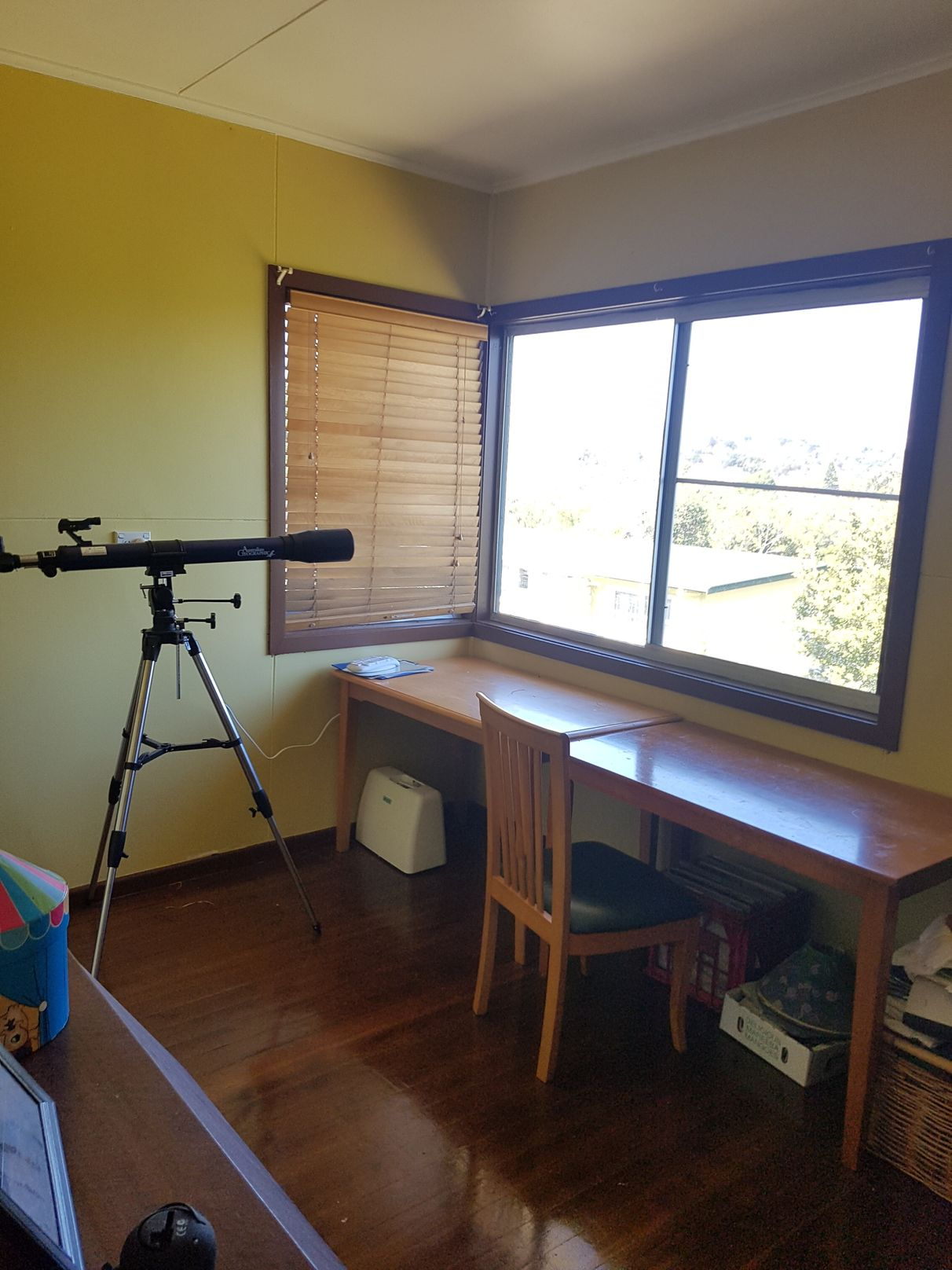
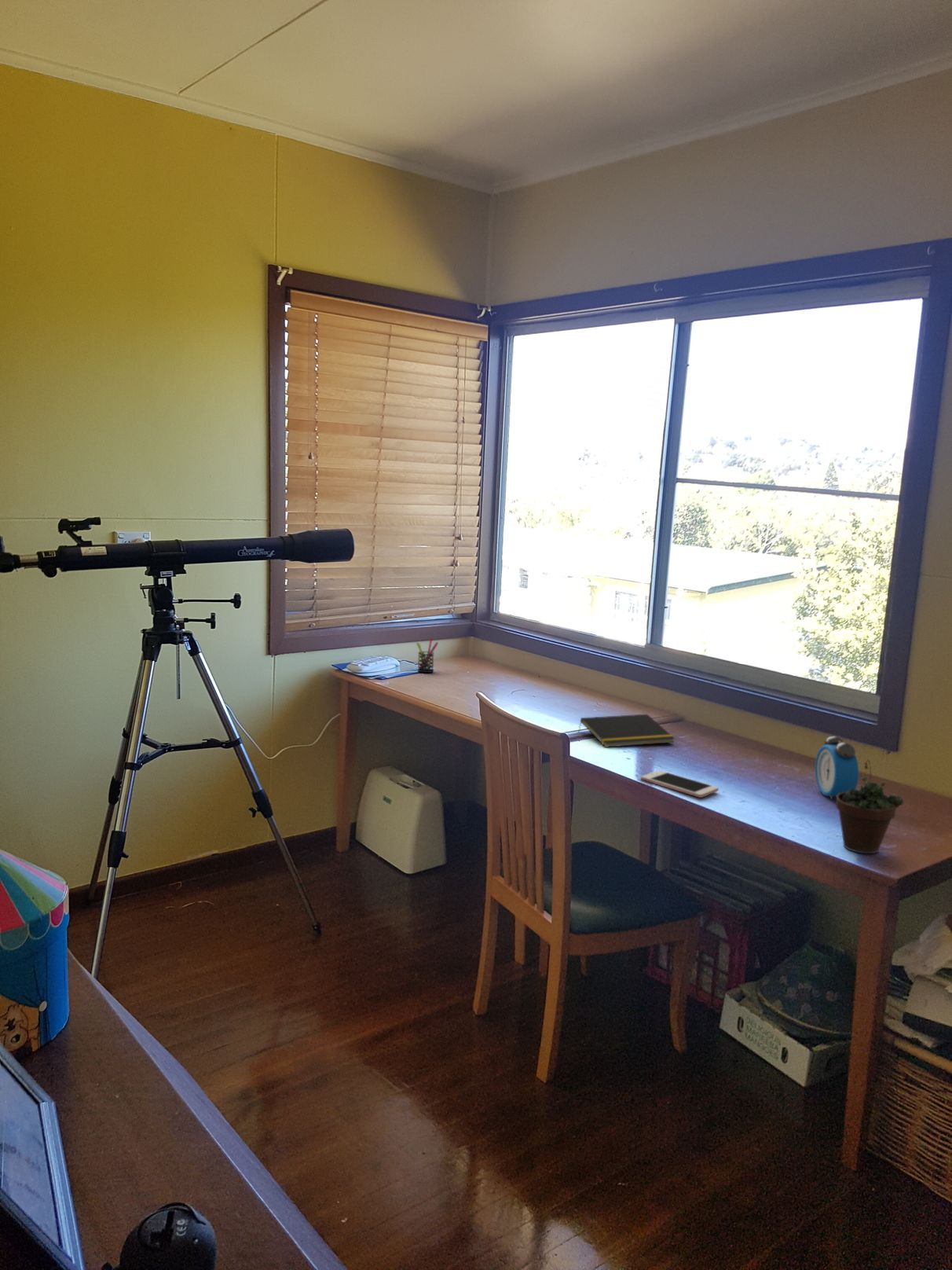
+ succulent plant [835,759,905,854]
+ notepad [578,714,676,748]
+ pen holder [416,637,439,674]
+ cell phone [640,769,719,798]
+ alarm clock [815,734,859,801]
